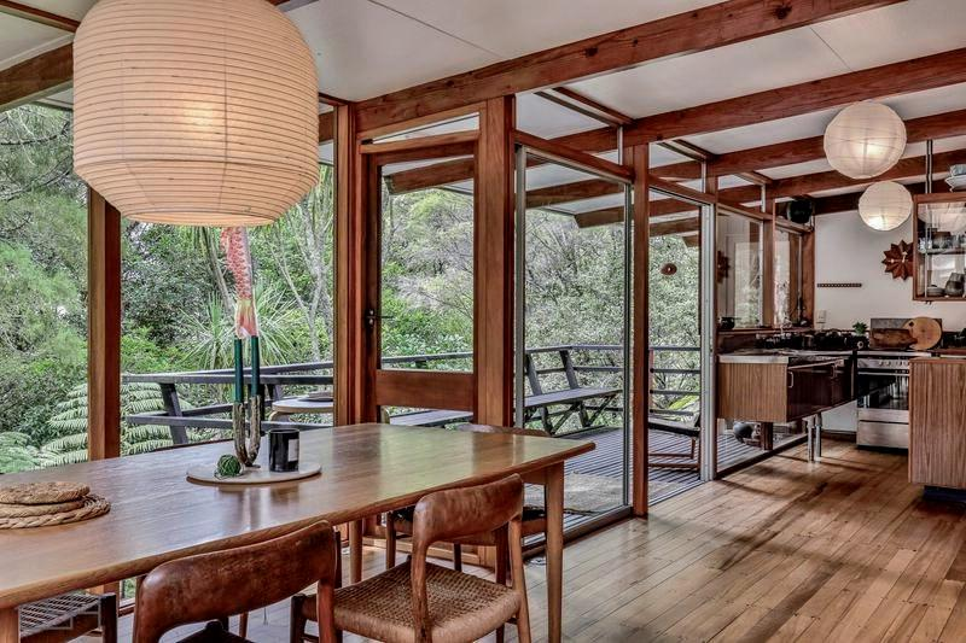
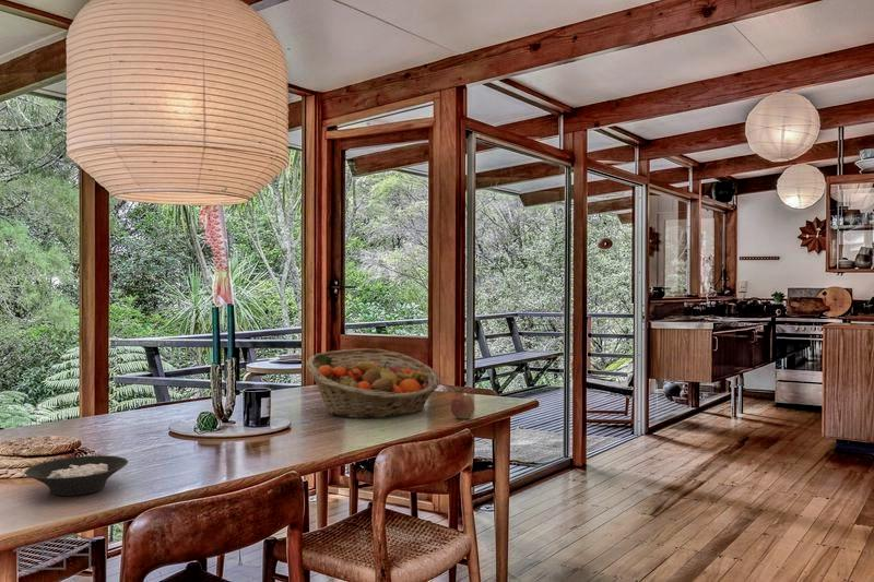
+ apple [450,394,475,419]
+ cereal bowl [24,454,130,497]
+ fruit basket [305,347,441,419]
